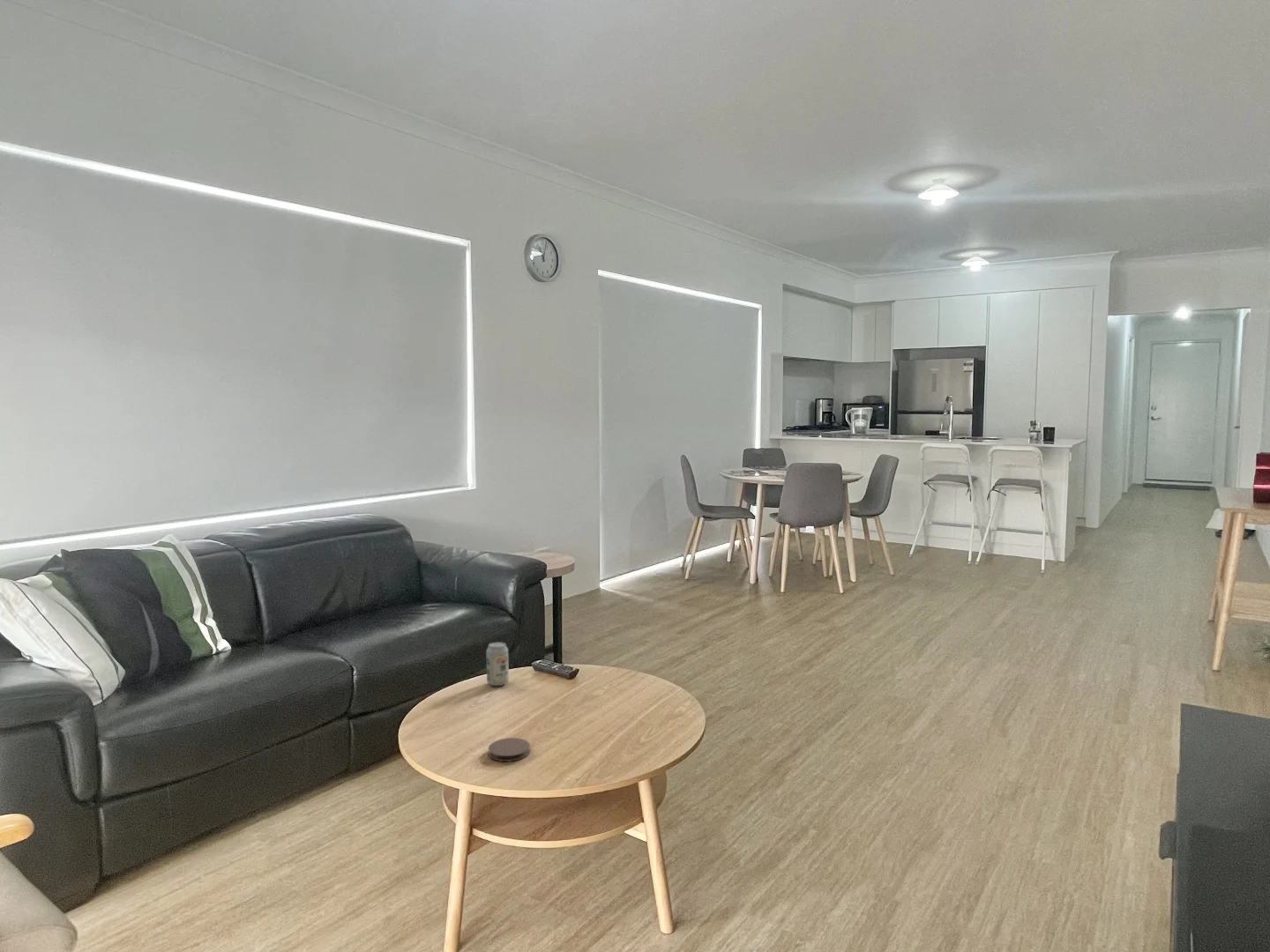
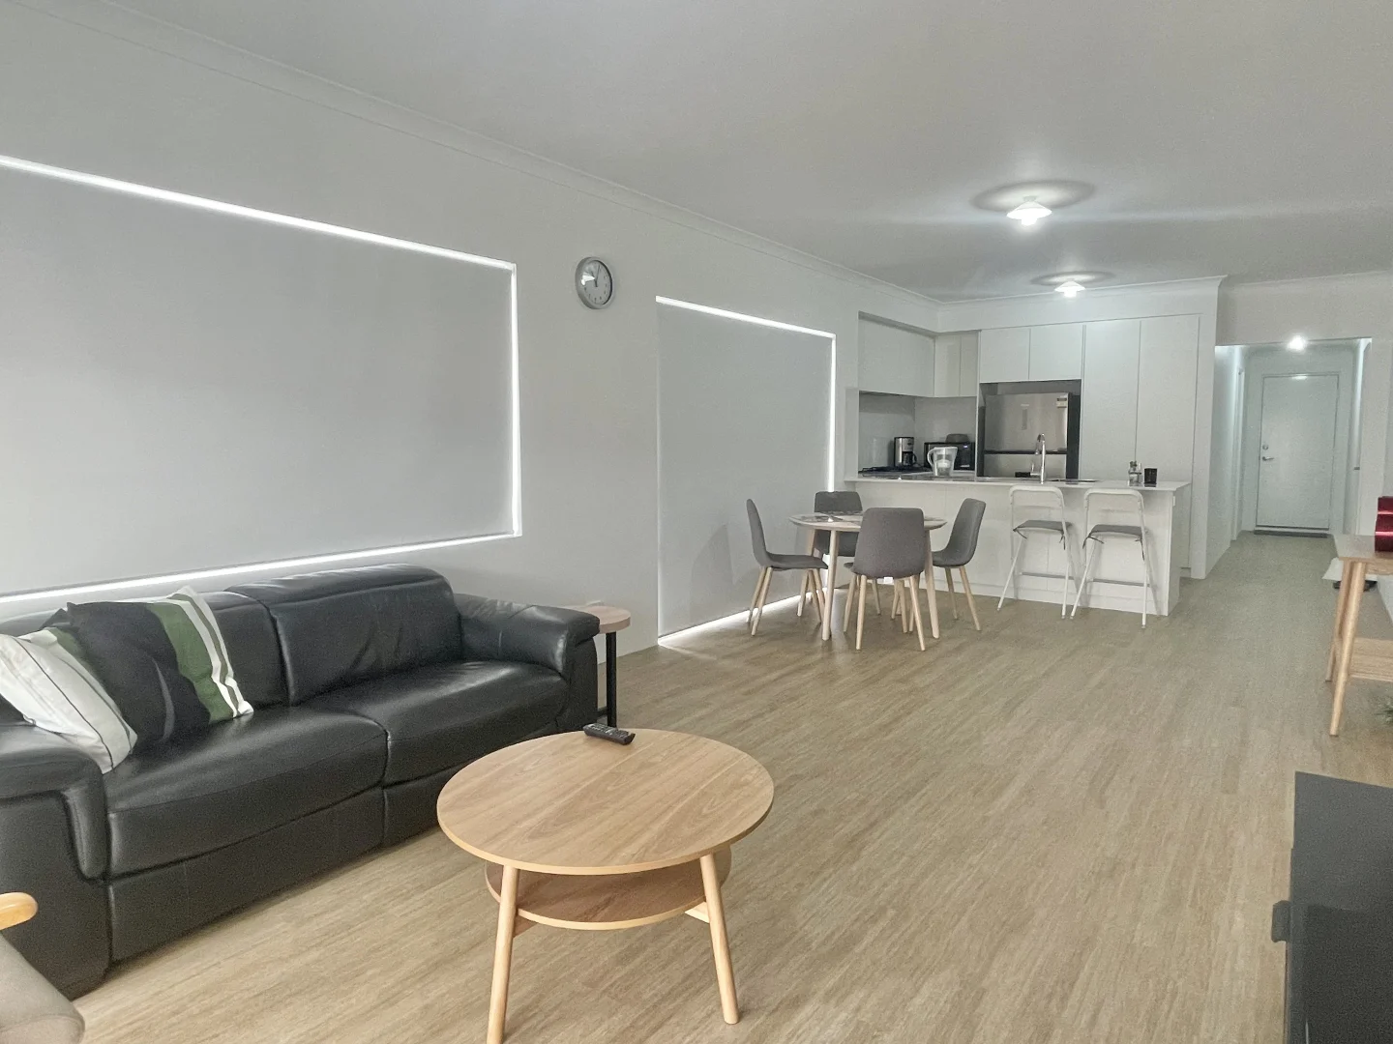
- coaster [488,737,531,762]
- beverage can [485,641,510,687]
